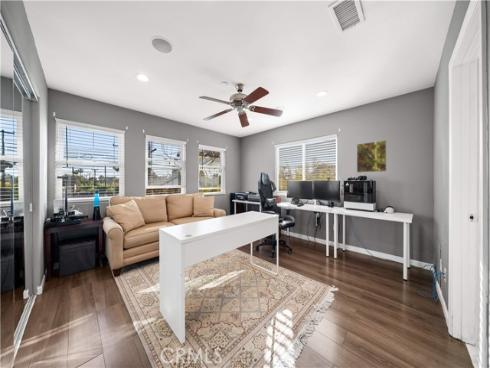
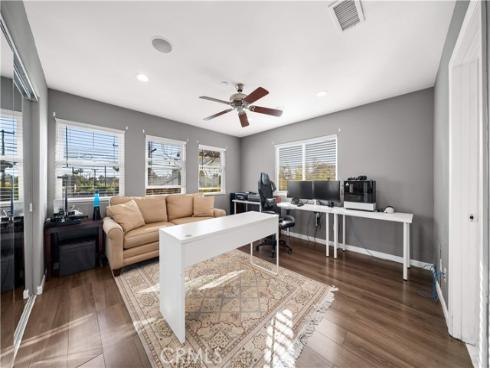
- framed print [356,139,388,174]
